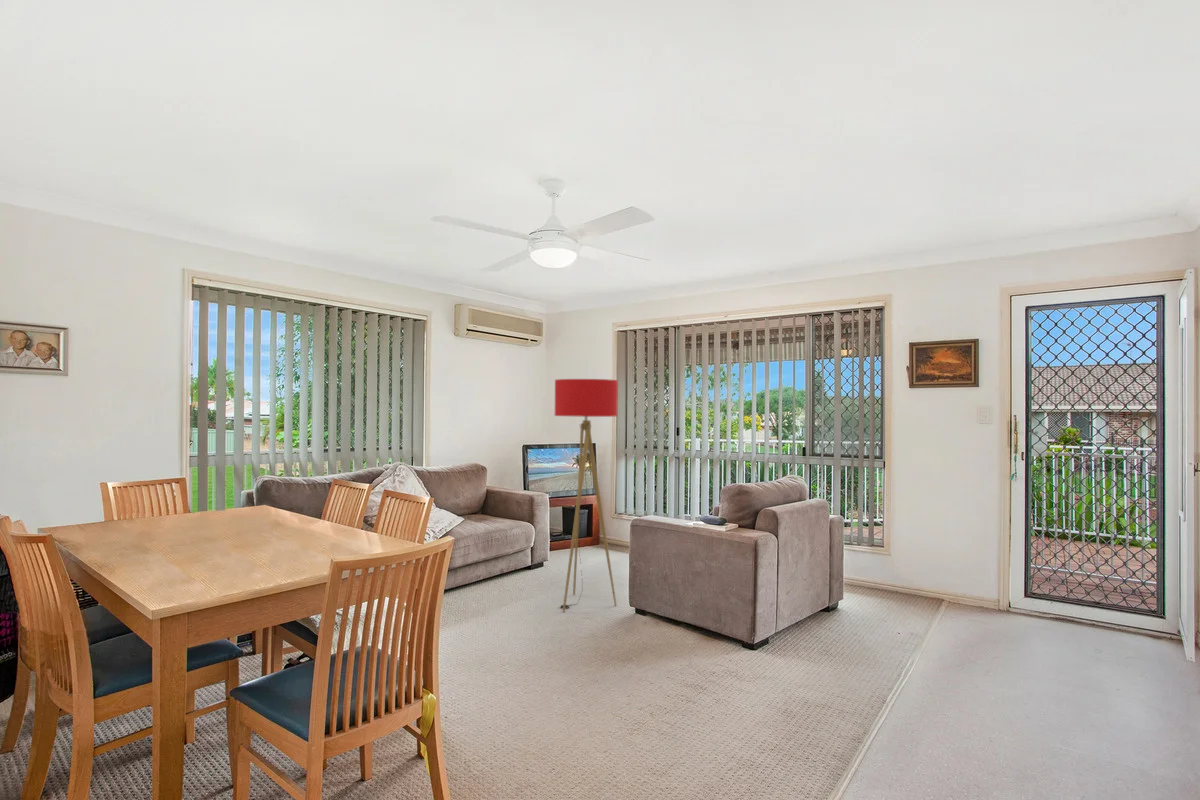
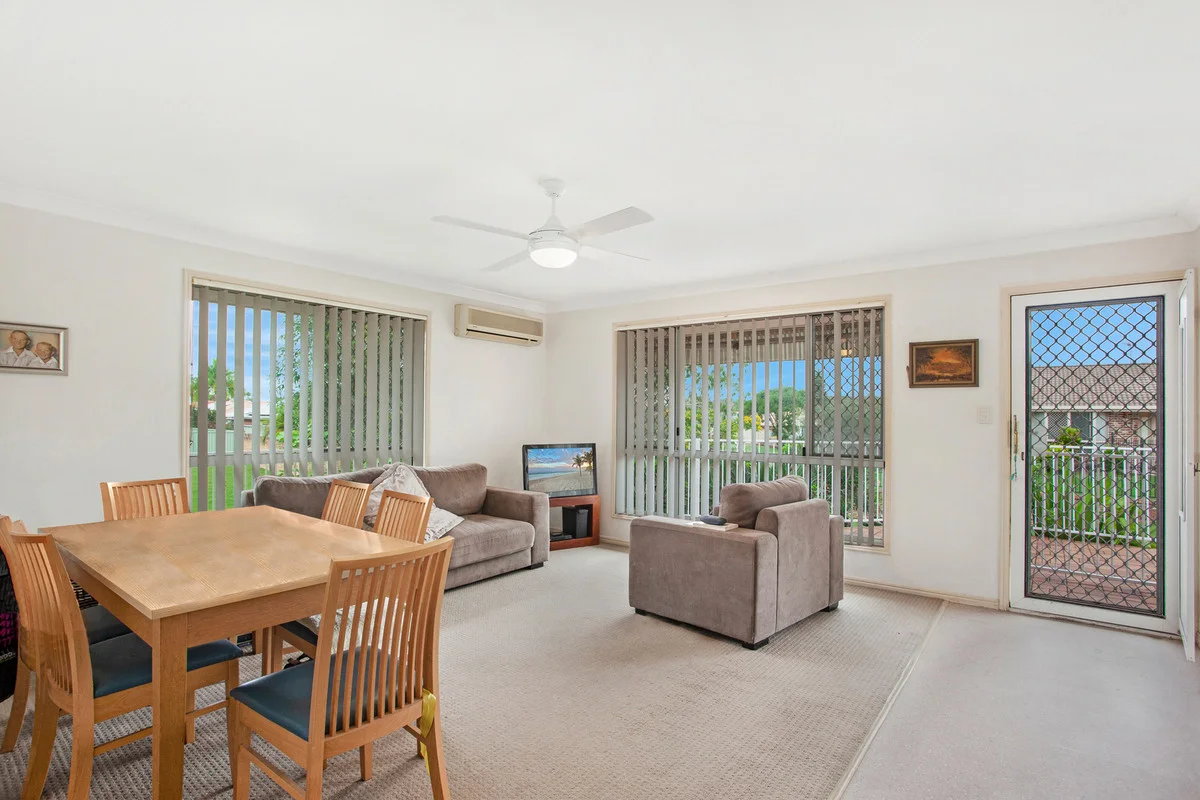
- floor lamp [554,378,619,613]
